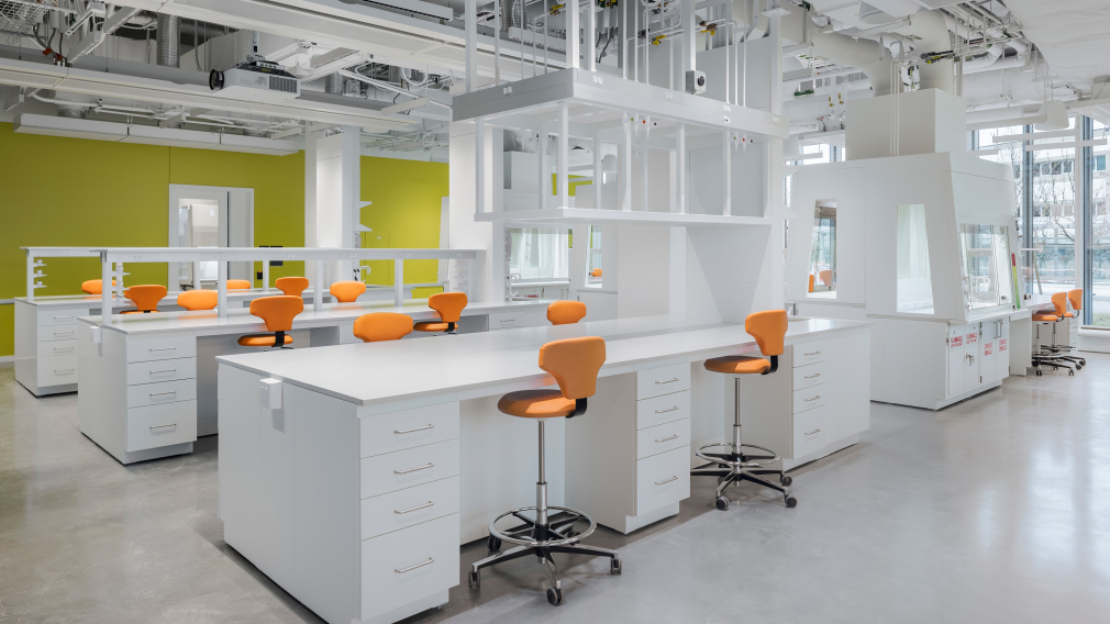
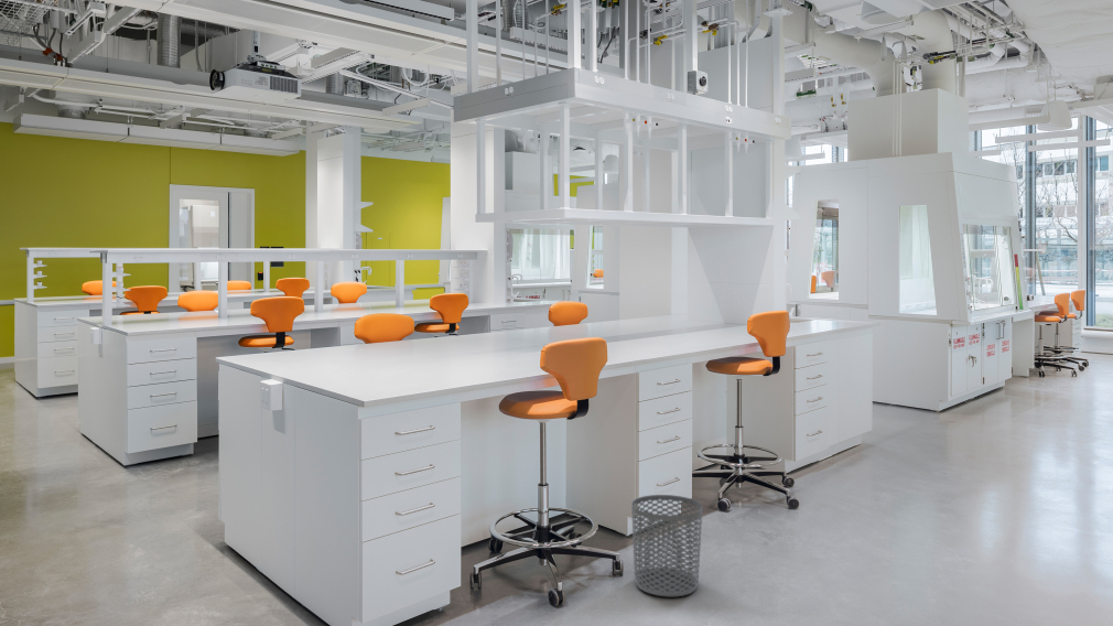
+ waste bin [630,494,703,598]
